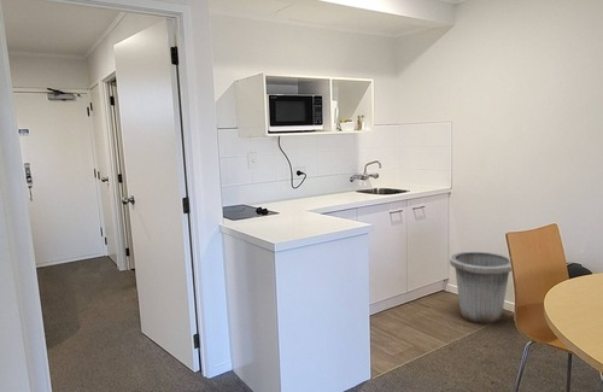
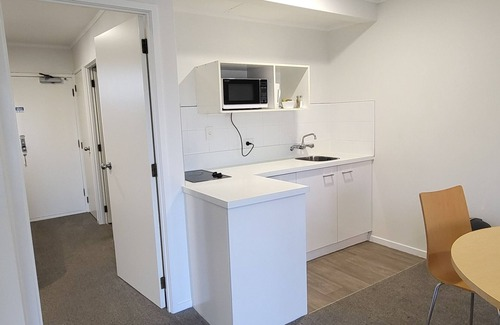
- trash can [449,250,513,326]
